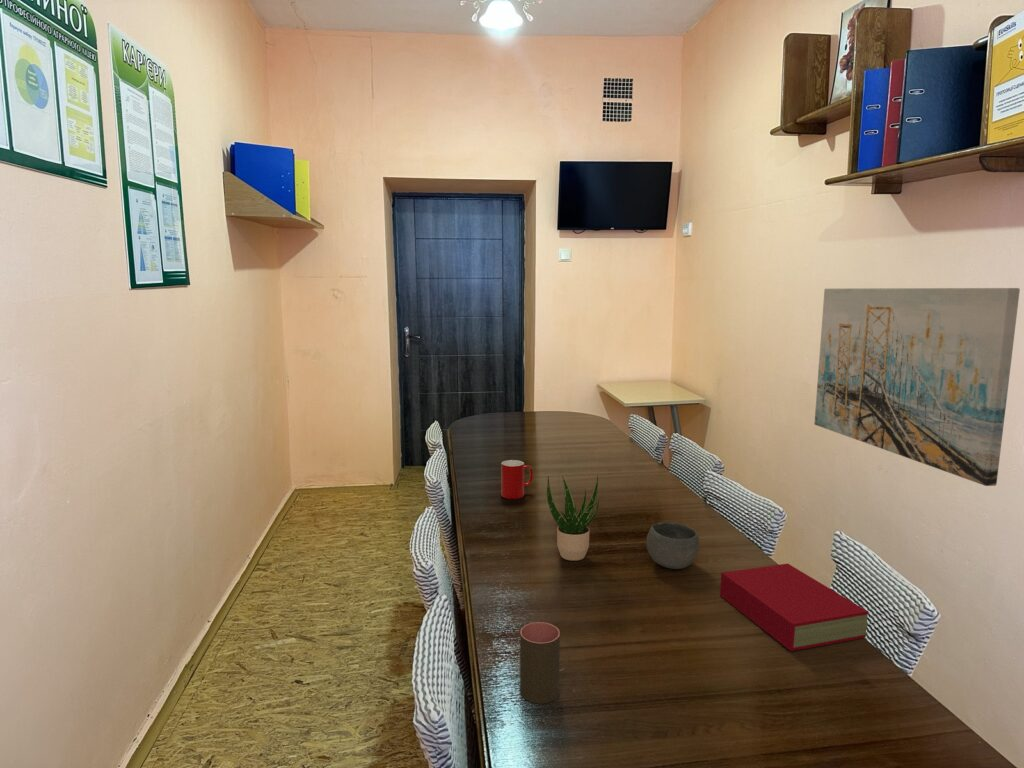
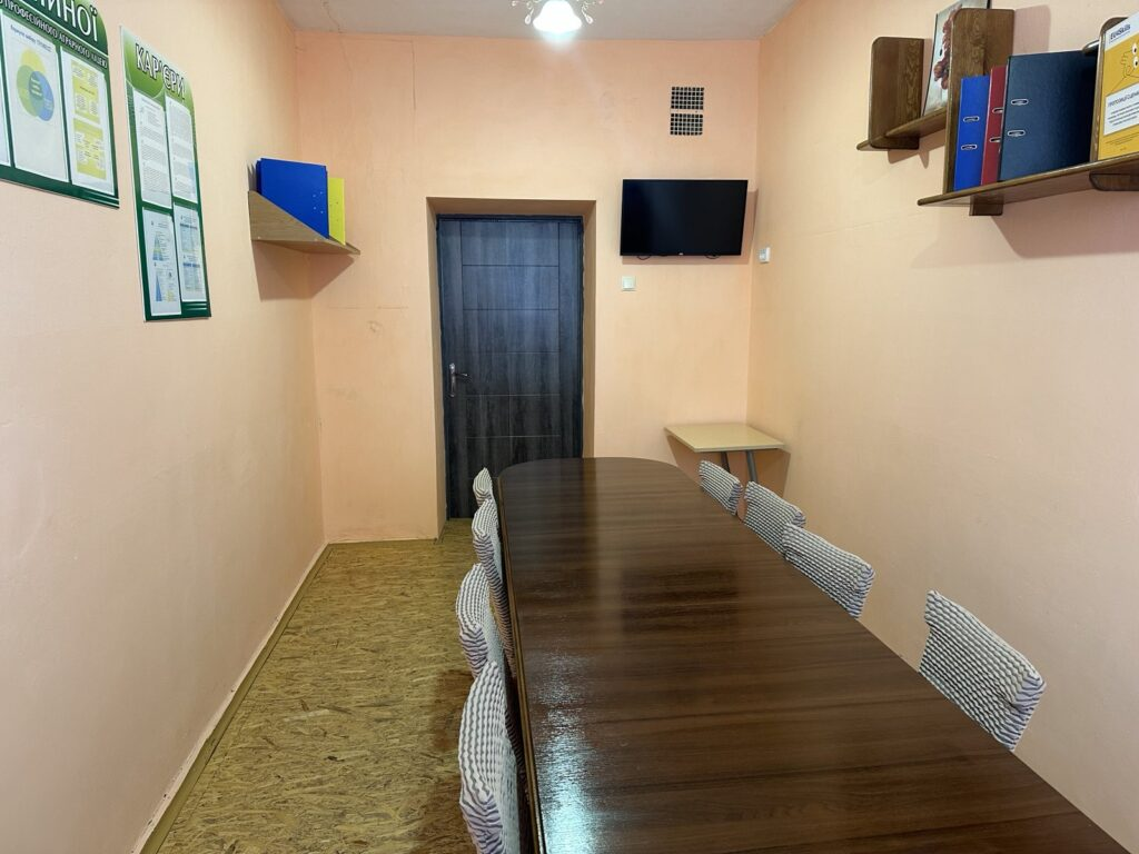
- potted plant [546,473,600,562]
- wall art [813,287,1021,487]
- cup [519,621,561,705]
- bowl [645,521,700,570]
- book [719,563,869,652]
- cup [500,459,534,500]
